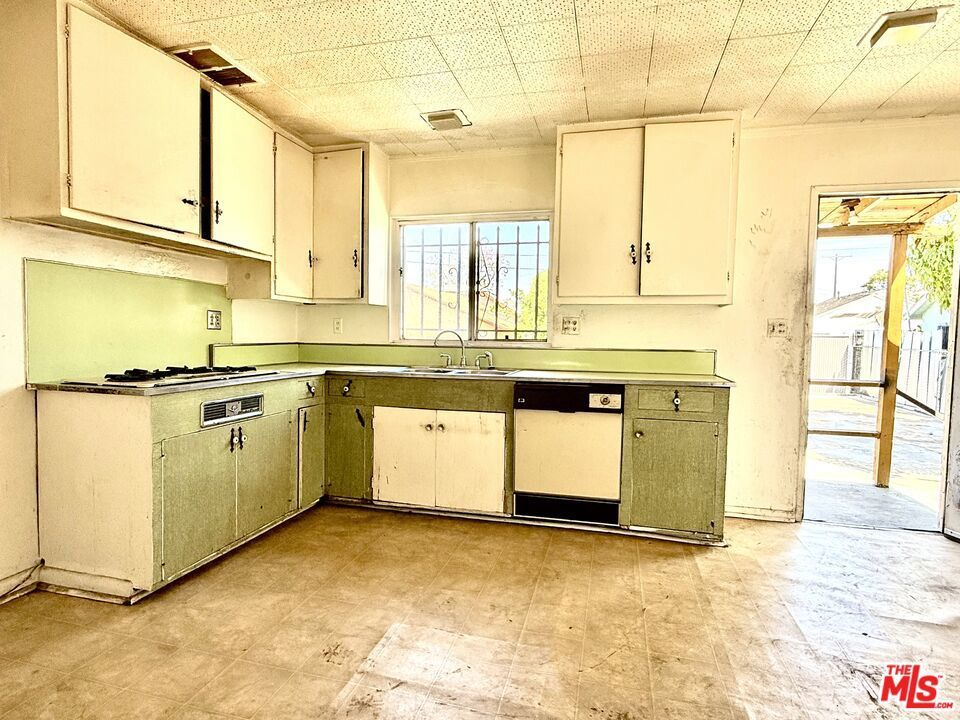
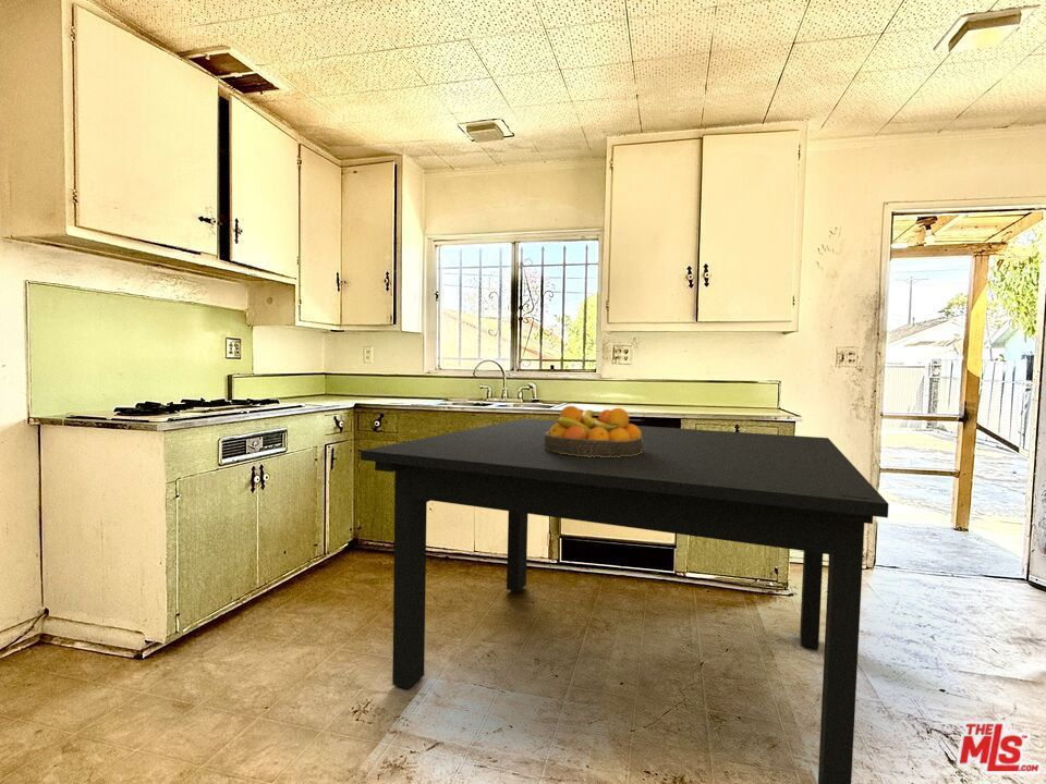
+ dining table [360,418,890,784]
+ fruit bowl [544,405,643,457]
